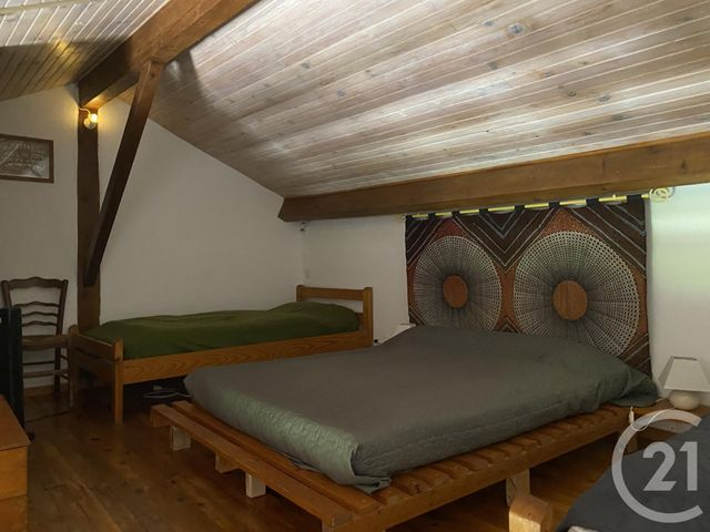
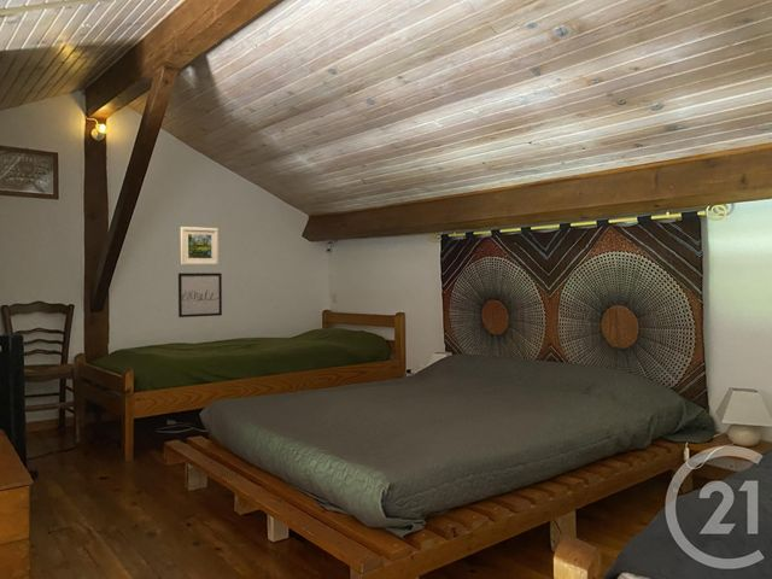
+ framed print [180,226,220,267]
+ wall art [177,271,223,318]
